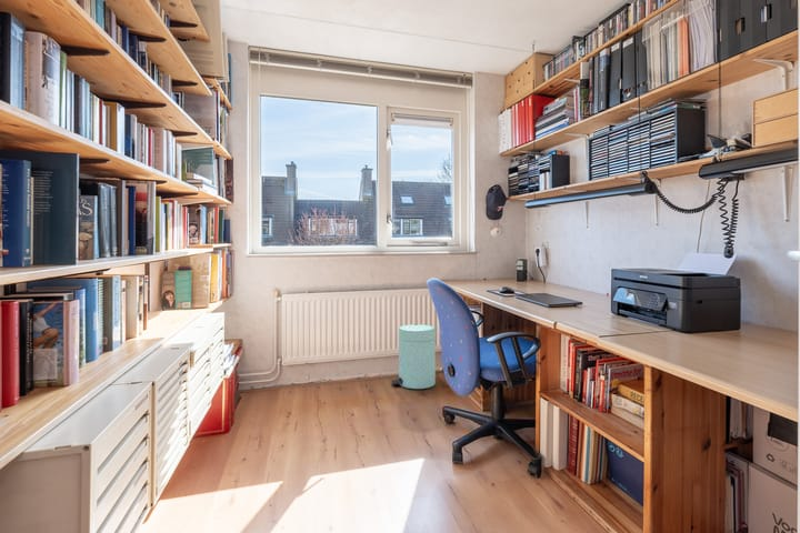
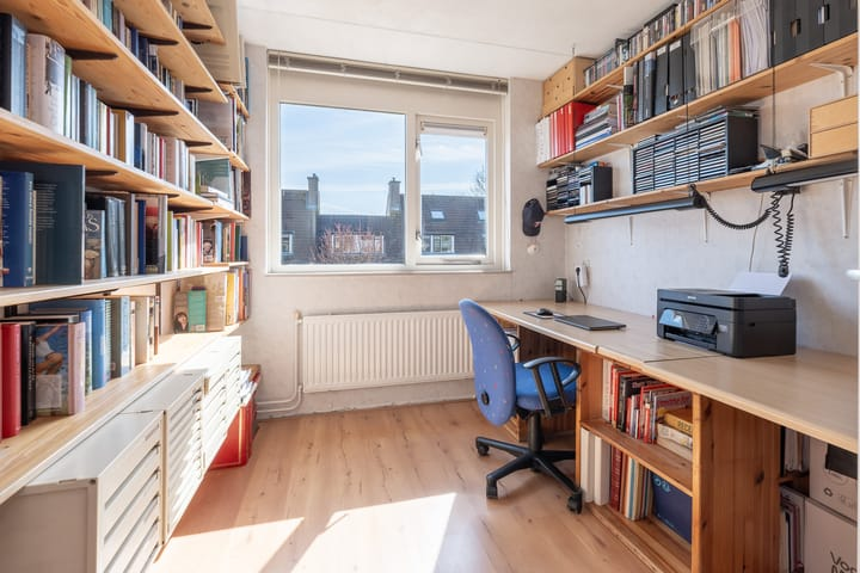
- trash can [391,324,437,390]
